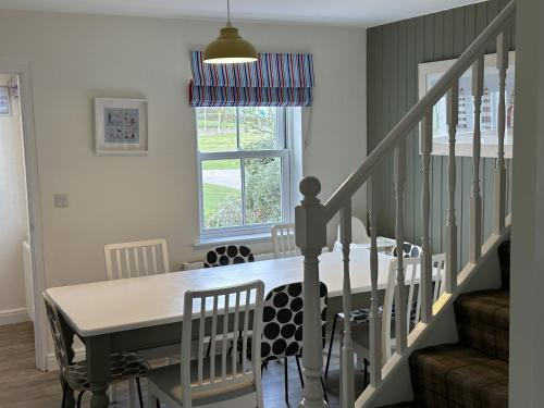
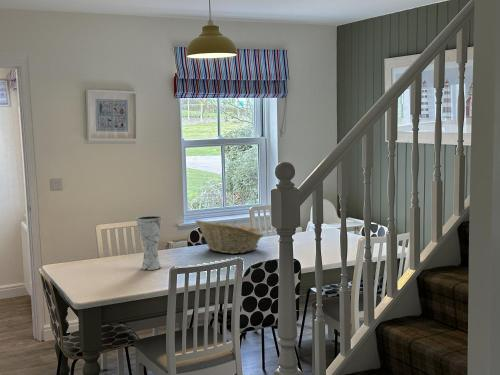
+ vase [136,215,163,271]
+ fruit basket [194,219,264,255]
